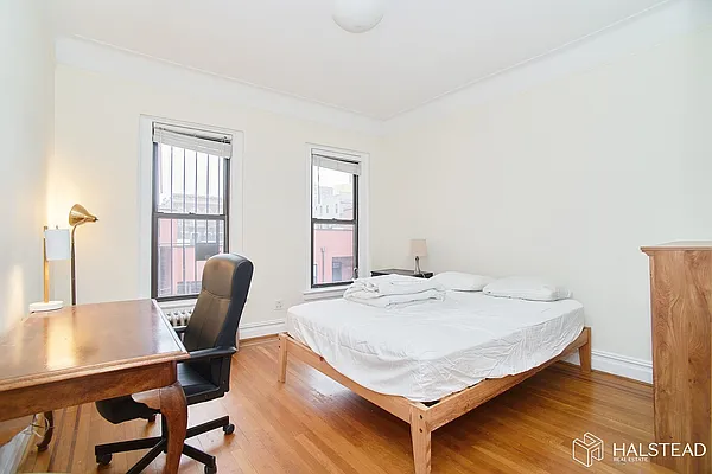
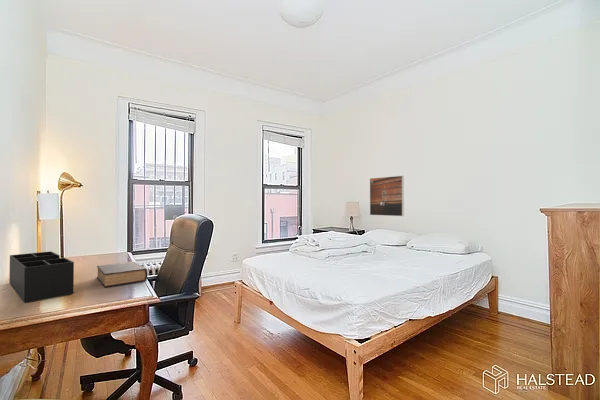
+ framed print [369,175,405,217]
+ desk organizer [8,251,75,304]
+ book [96,261,148,288]
